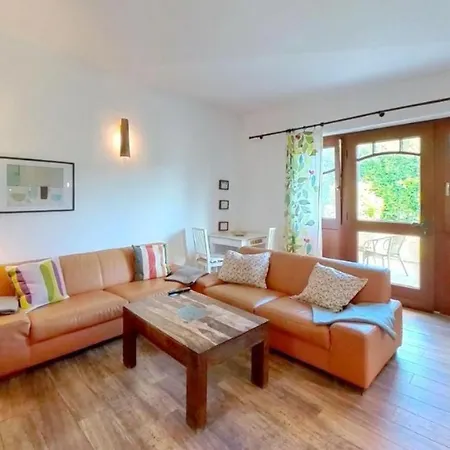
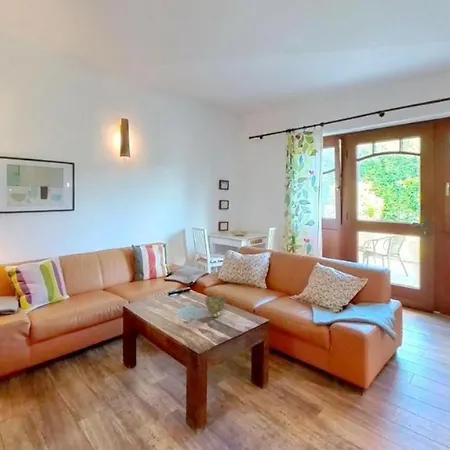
+ decorative bowl [204,294,227,318]
